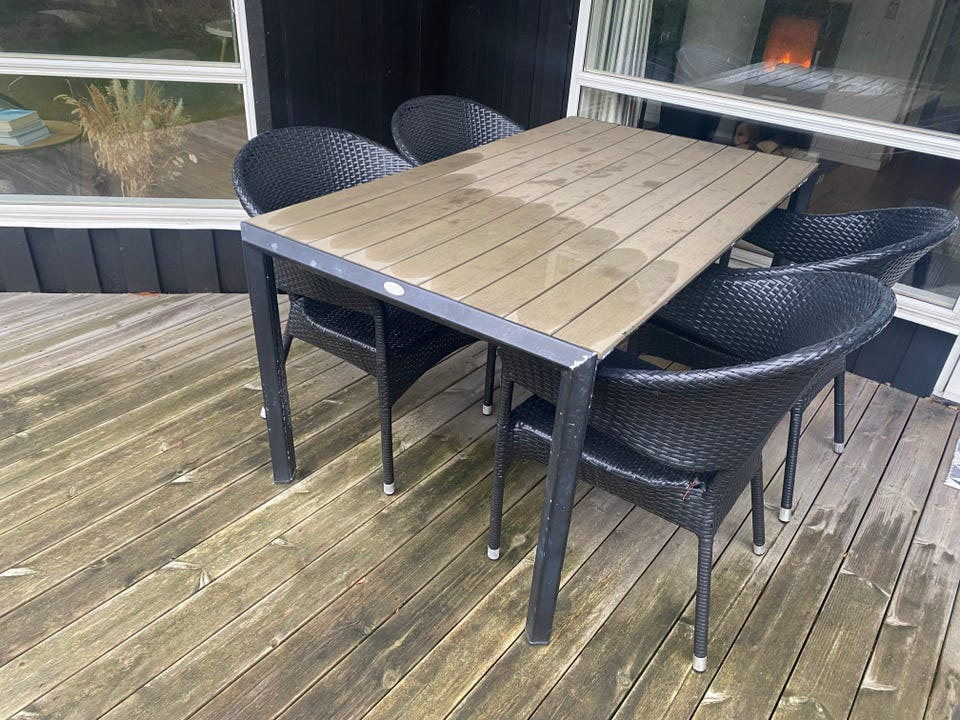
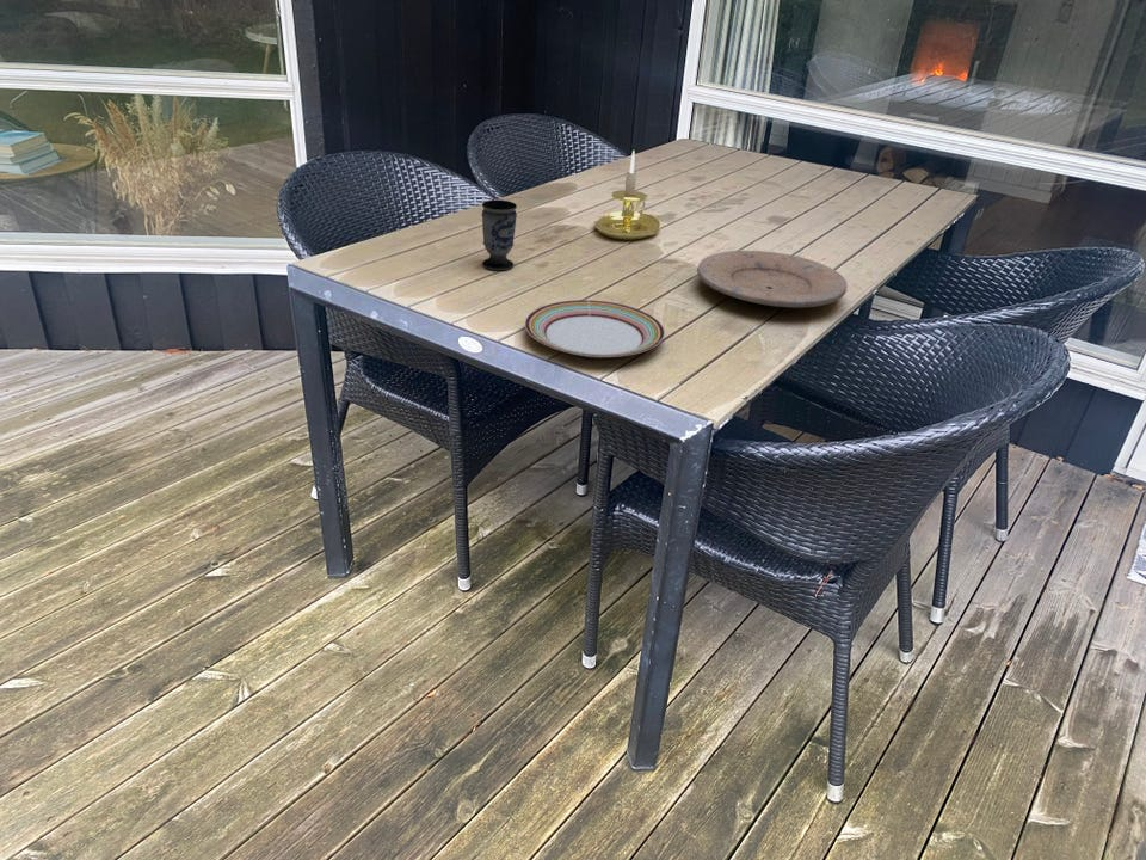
+ plate [524,299,666,358]
+ candle holder [592,149,661,241]
+ plate [696,250,849,308]
+ cup [481,198,518,271]
